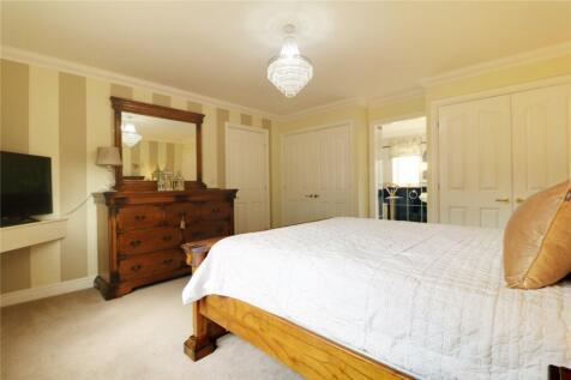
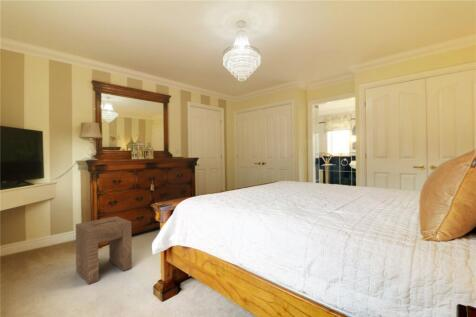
+ stool [75,215,133,285]
